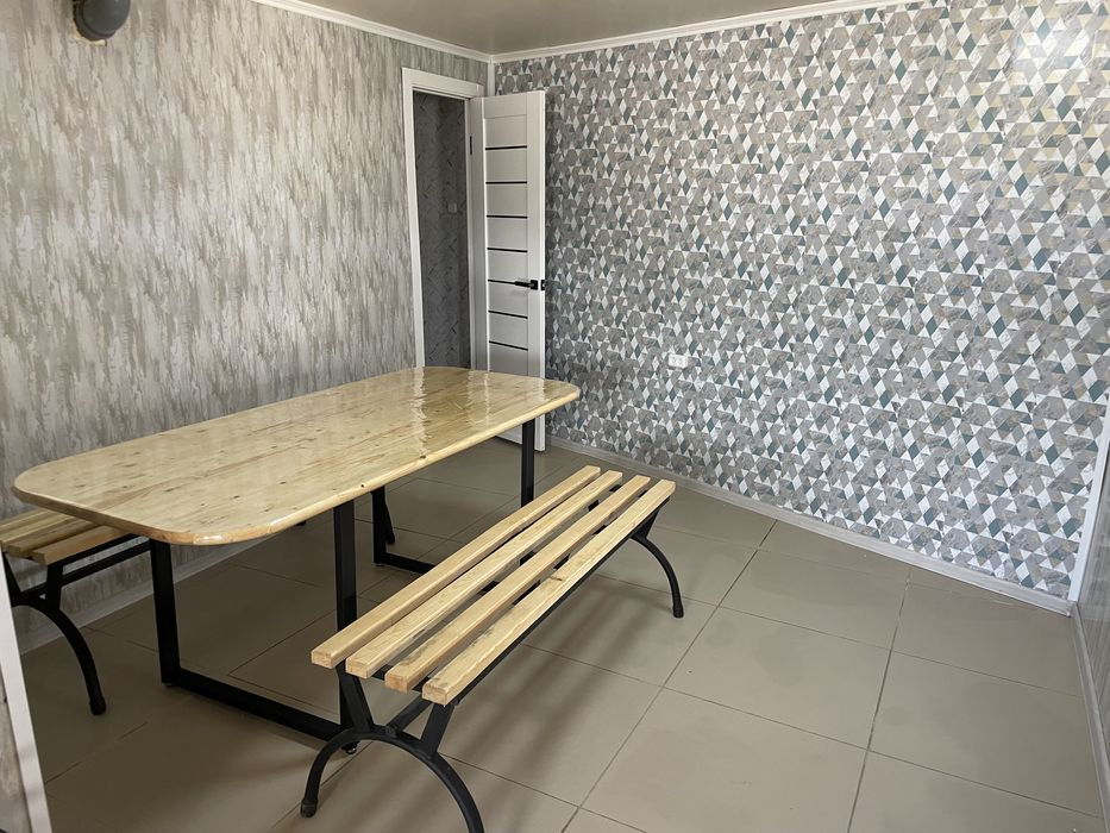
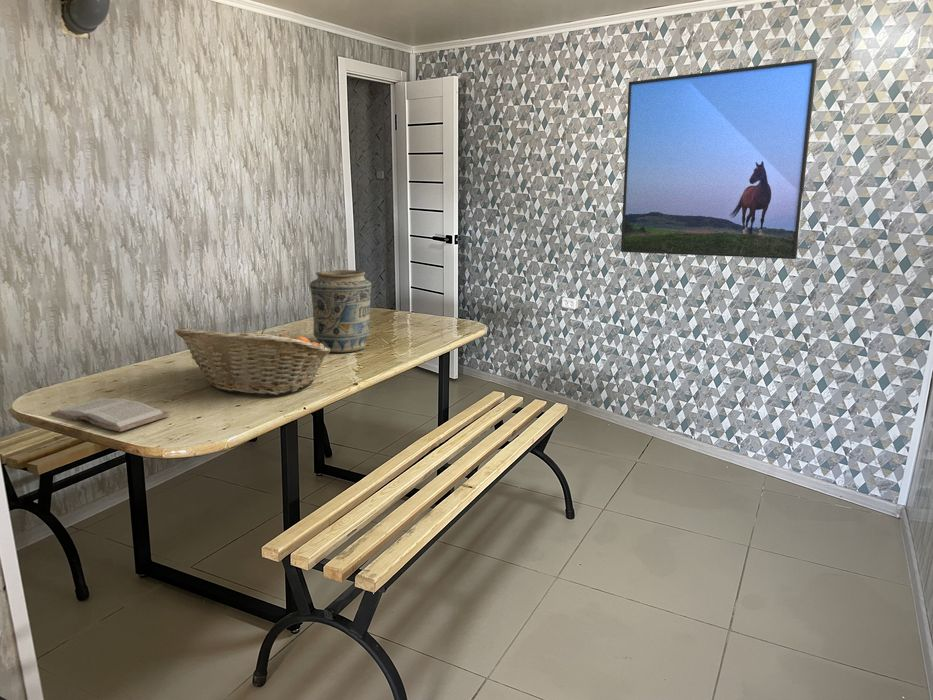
+ vase [309,269,372,353]
+ book [50,397,170,433]
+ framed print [620,58,818,260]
+ fruit basket [174,325,330,396]
